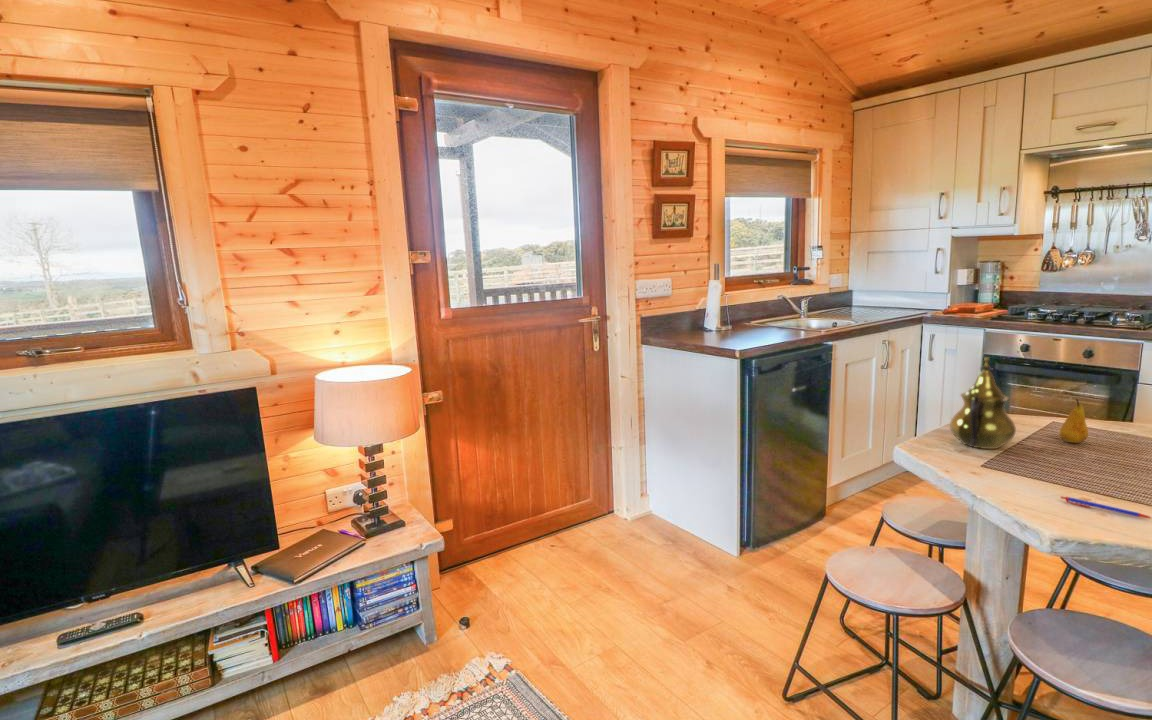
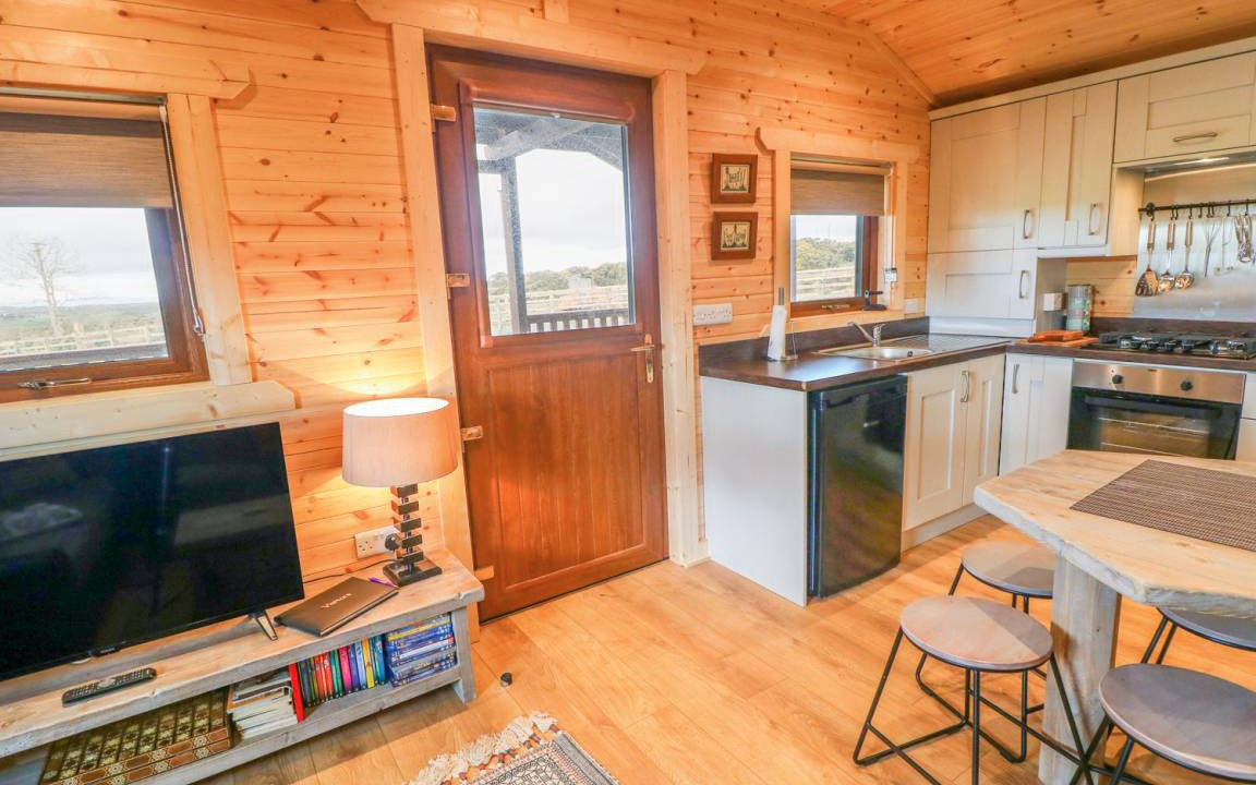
- fruit [1058,398,1089,444]
- pen [1059,495,1152,519]
- teapot [949,356,1017,450]
